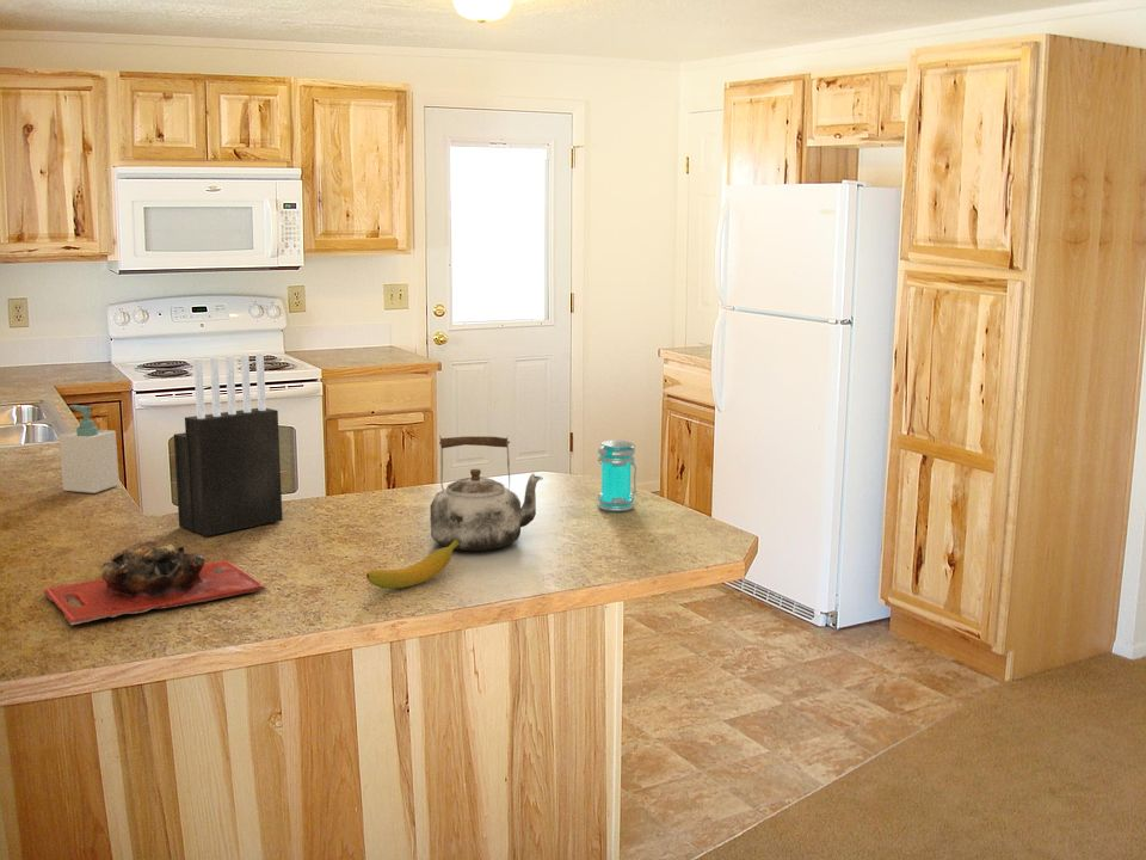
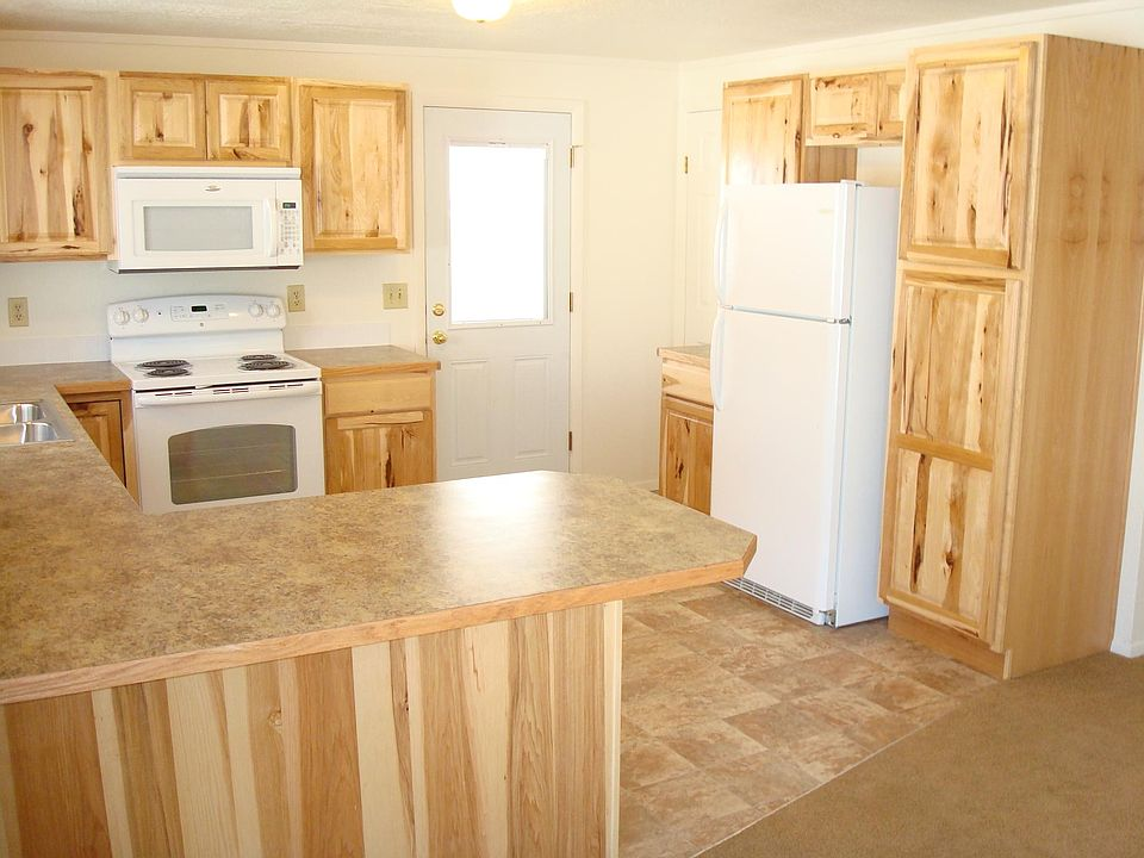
- knife block [173,352,284,538]
- jar [597,438,637,512]
- banana [365,539,460,590]
- kettle [429,434,544,552]
- soap bottle [57,404,121,494]
- cutting board [42,540,267,626]
